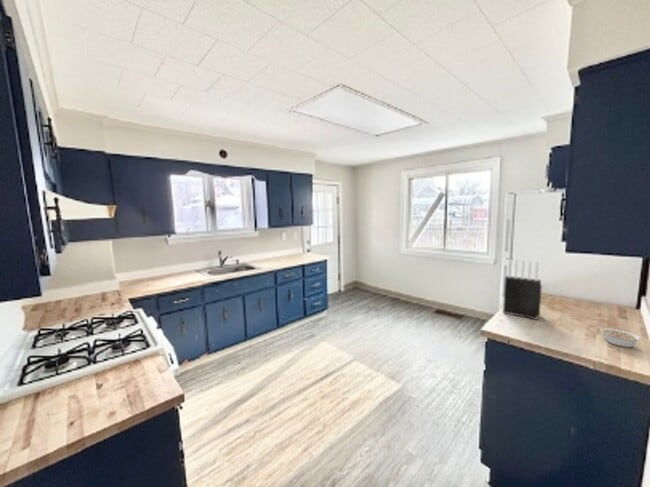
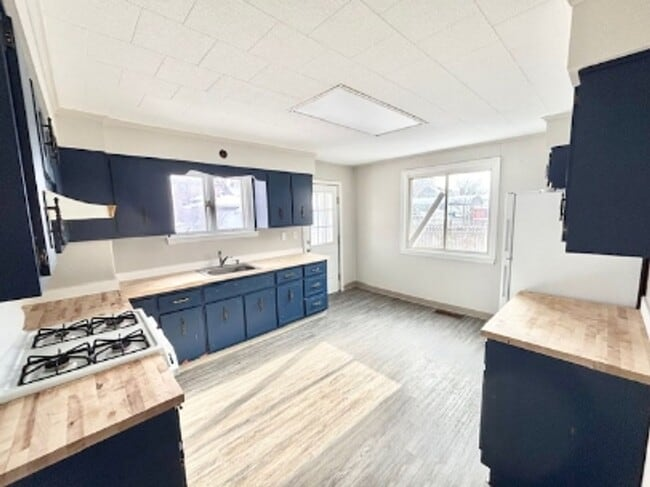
- knife block [502,258,543,320]
- legume [599,327,642,348]
